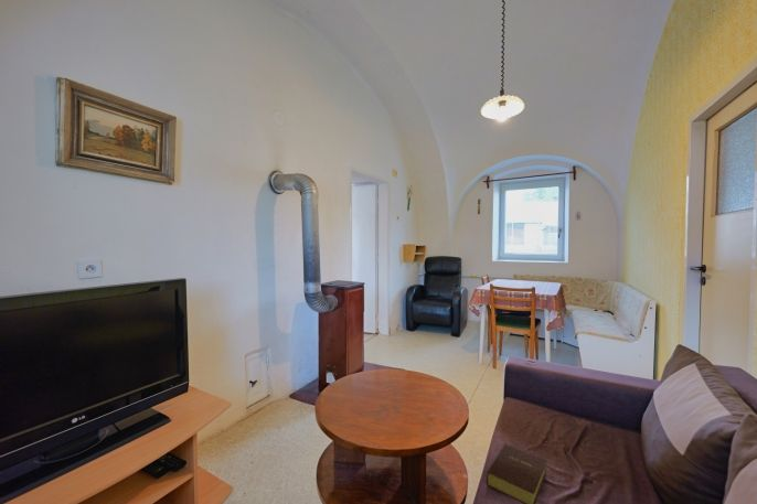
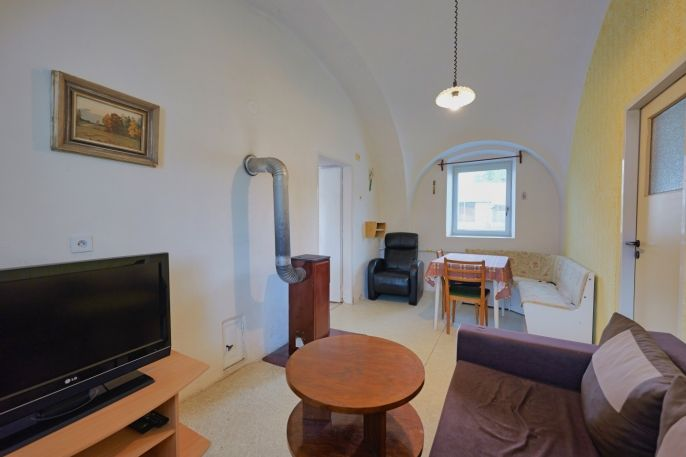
- bible [486,443,547,504]
